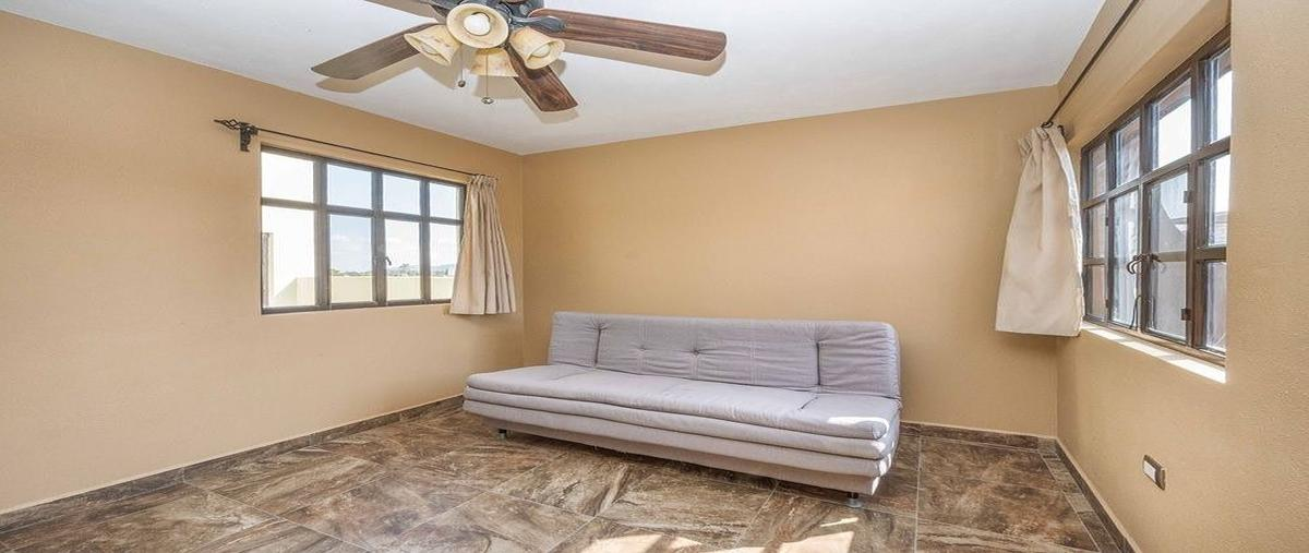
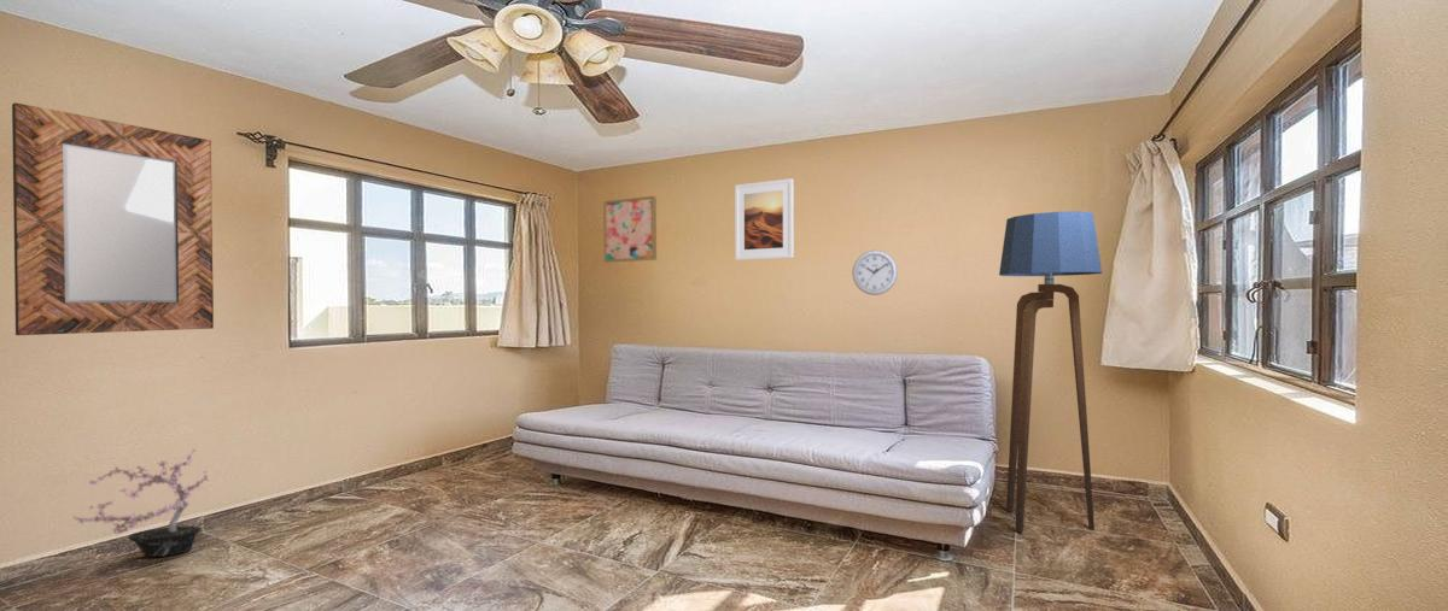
+ wall clock [852,249,899,296]
+ wall art [602,195,658,264]
+ floor lamp [998,210,1103,534]
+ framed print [734,177,795,262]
+ home mirror [11,101,215,336]
+ potted plant [70,446,210,558]
